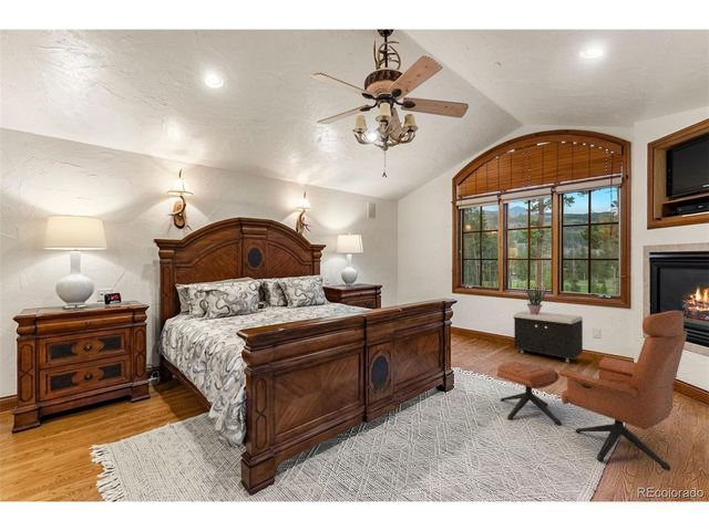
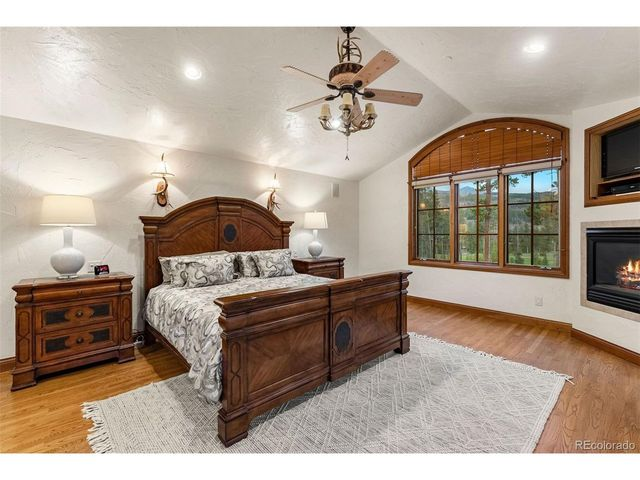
- potted plant [525,285,547,314]
- storage bench [513,310,584,363]
- lounge chair [496,310,688,471]
